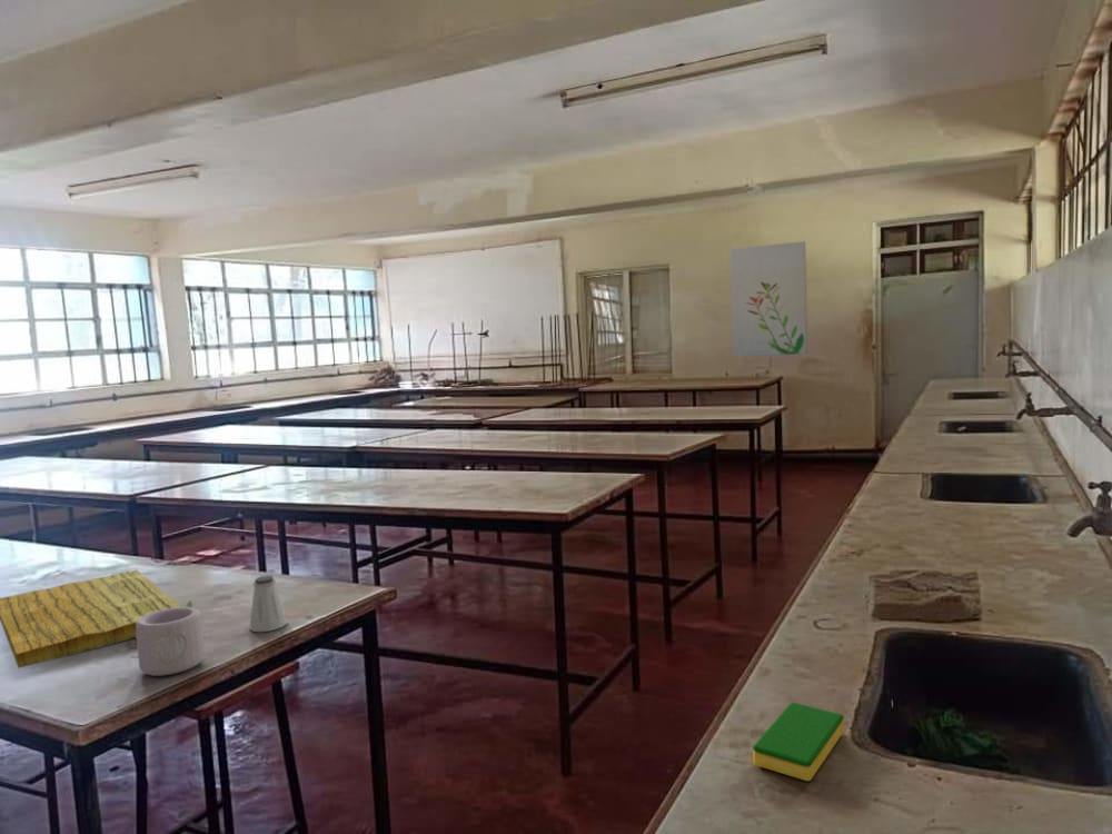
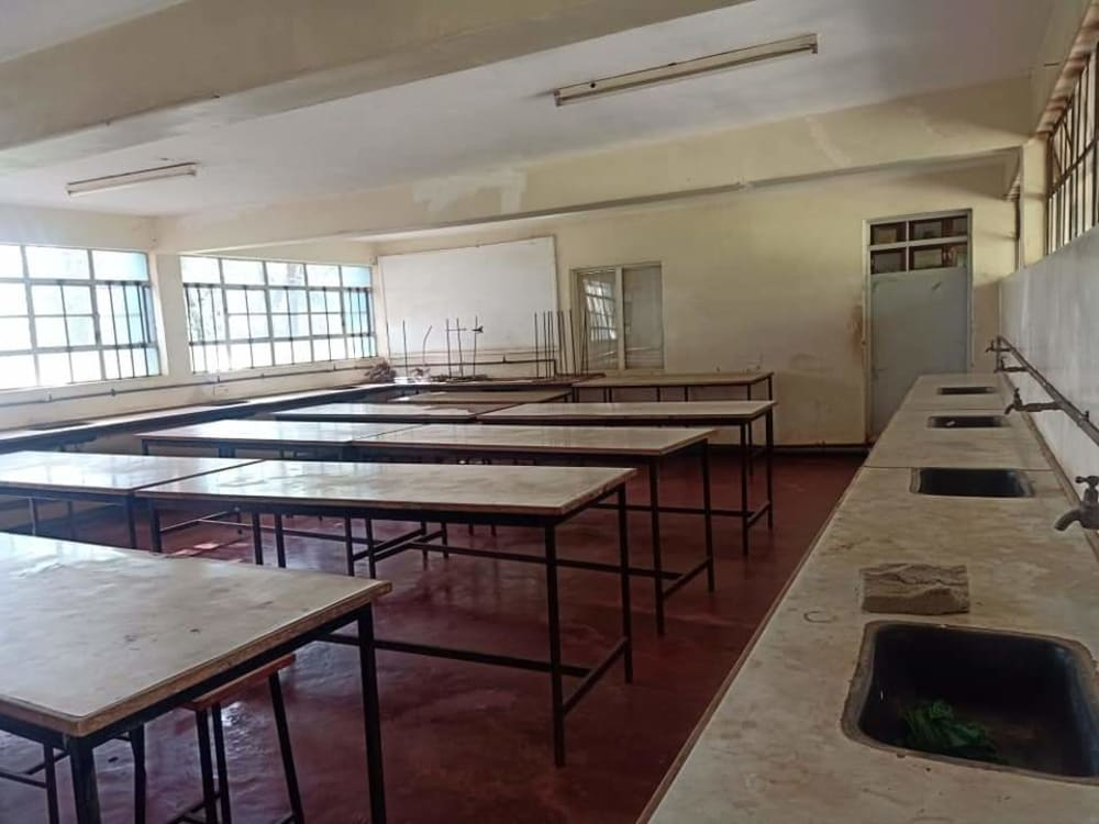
- mug [117,599,206,681]
- dish sponge [752,702,845,782]
- wall art [729,240,808,357]
- saltshaker [248,575,288,633]
- cutting board [0,568,182,669]
